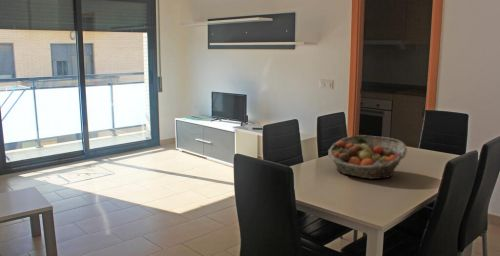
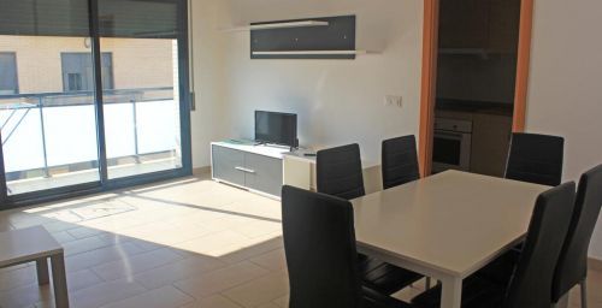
- fruit basket [327,134,408,180]
